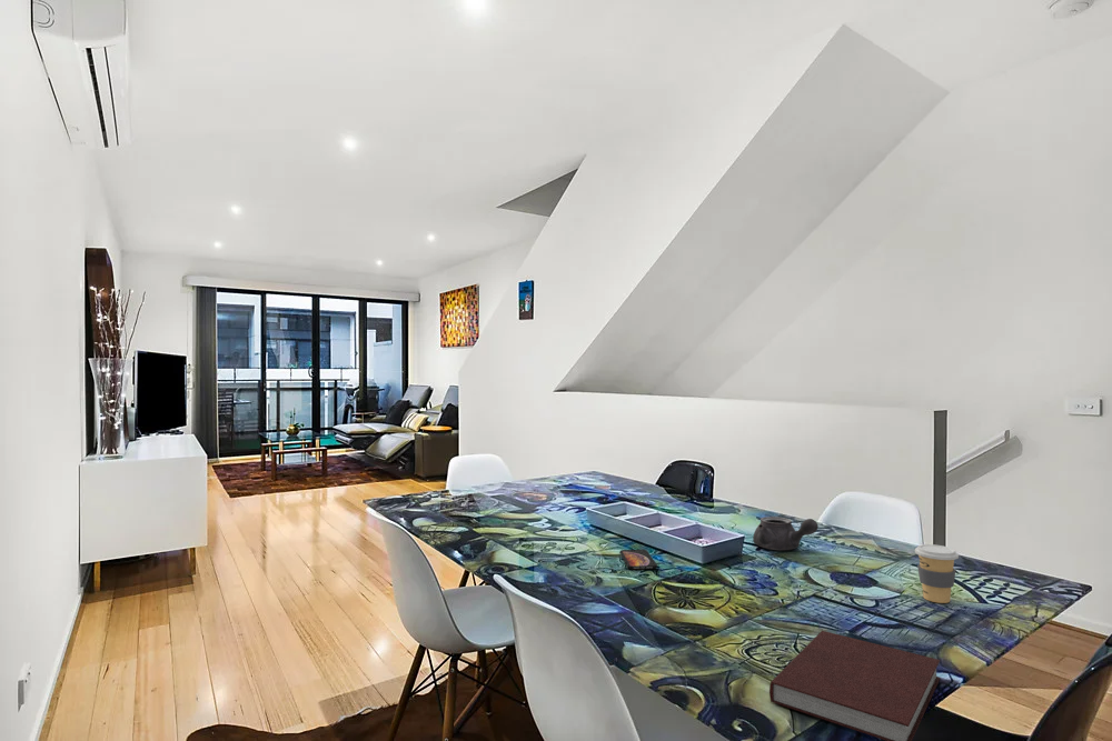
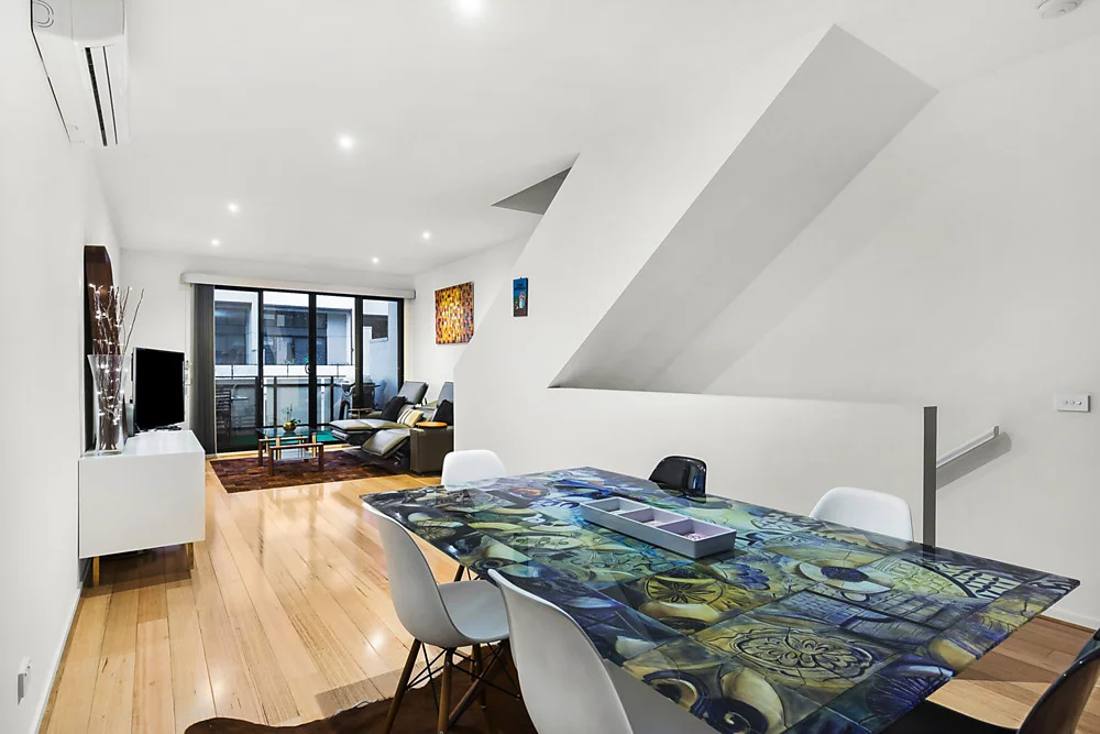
- teapot [752,515,820,551]
- coffee cup [914,543,960,604]
- notebook [768,630,942,741]
- smartphone [619,549,658,570]
